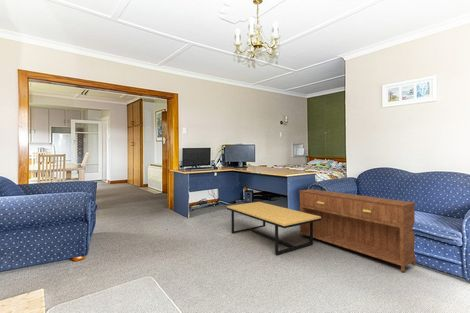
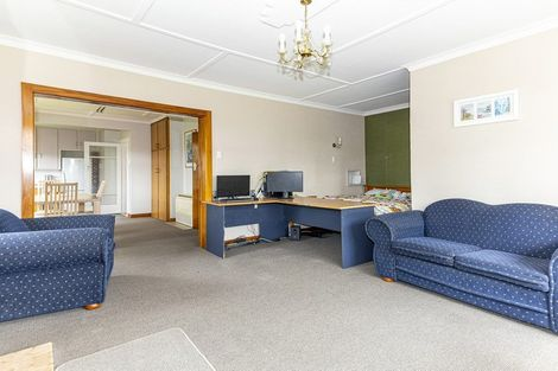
- side table [298,188,417,272]
- coffee table [226,201,321,256]
